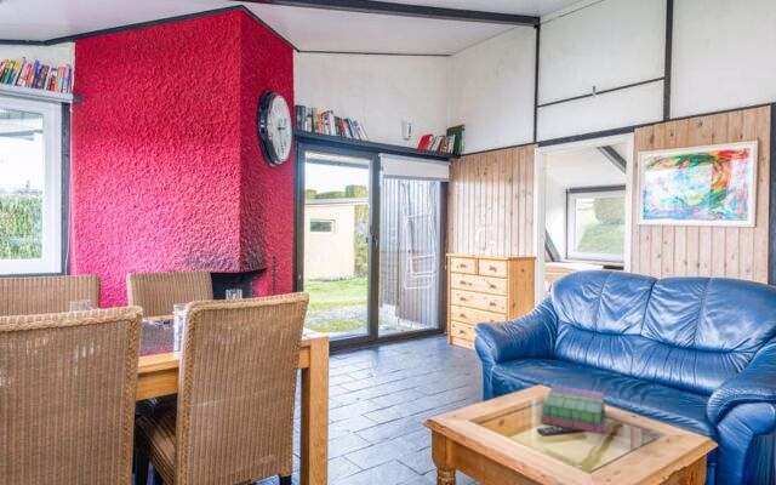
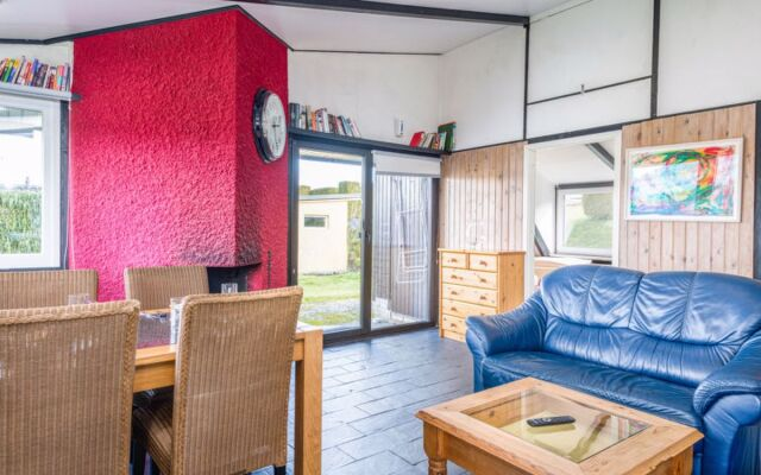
- books [540,384,606,435]
